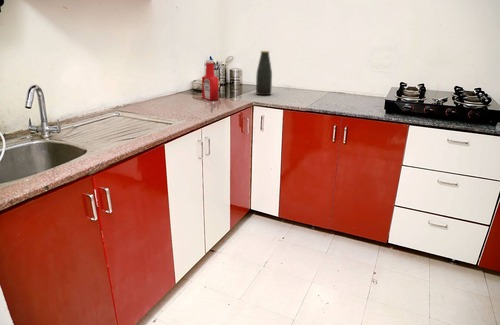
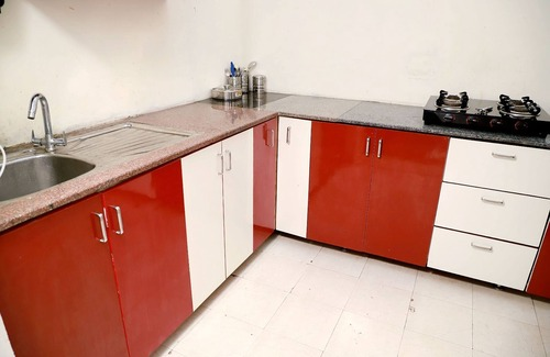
- soap bottle [201,59,220,101]
- bottle [255,50,273,96]
